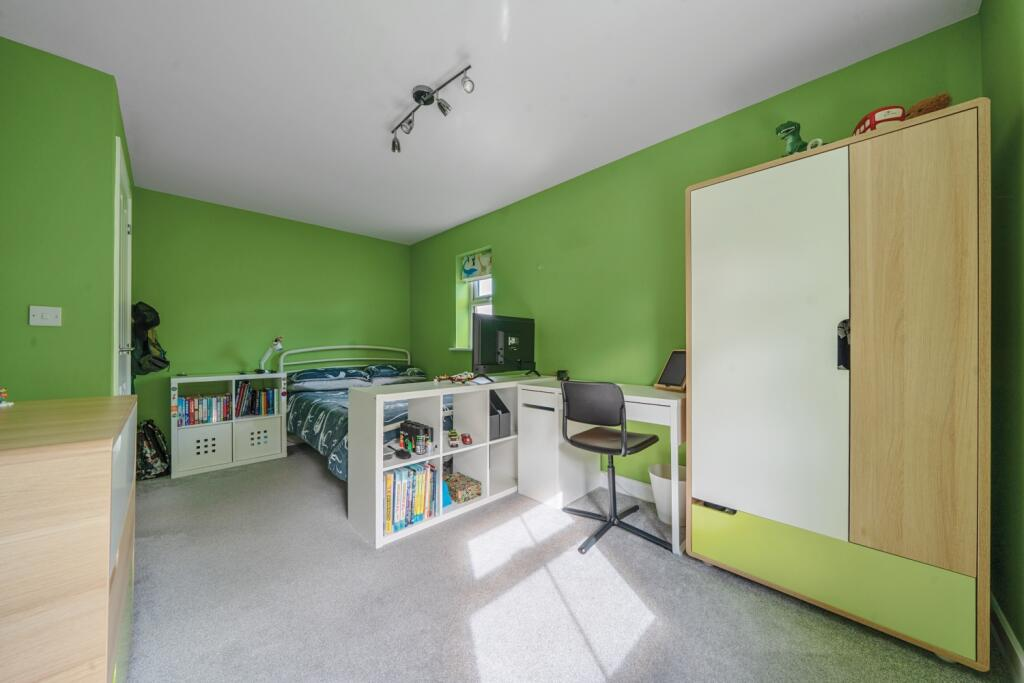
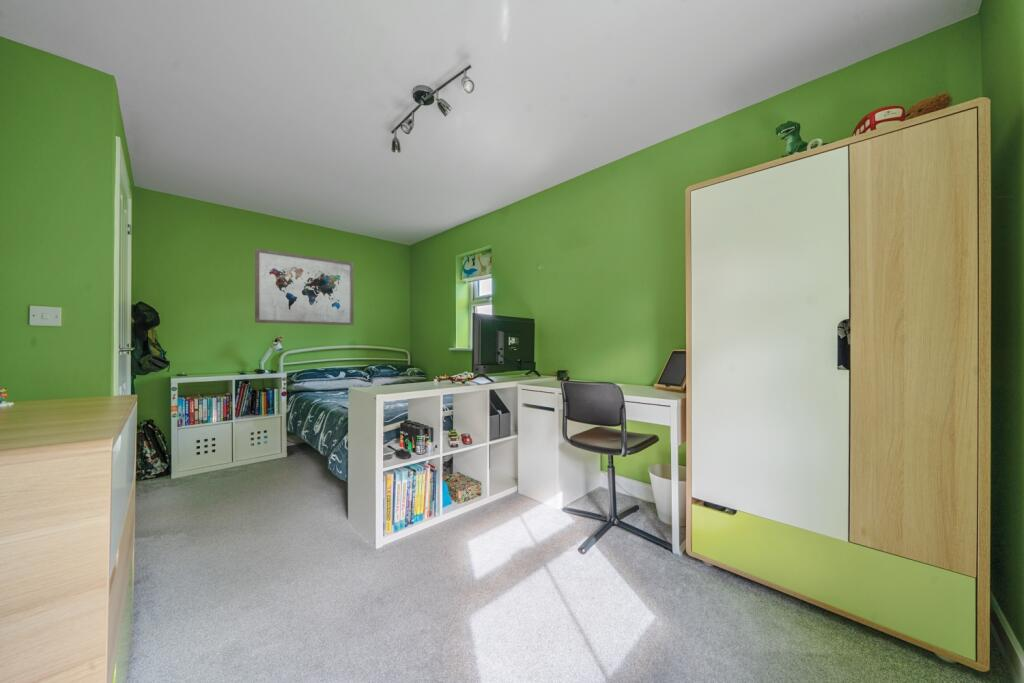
+ wall art [254,247,355,326]
